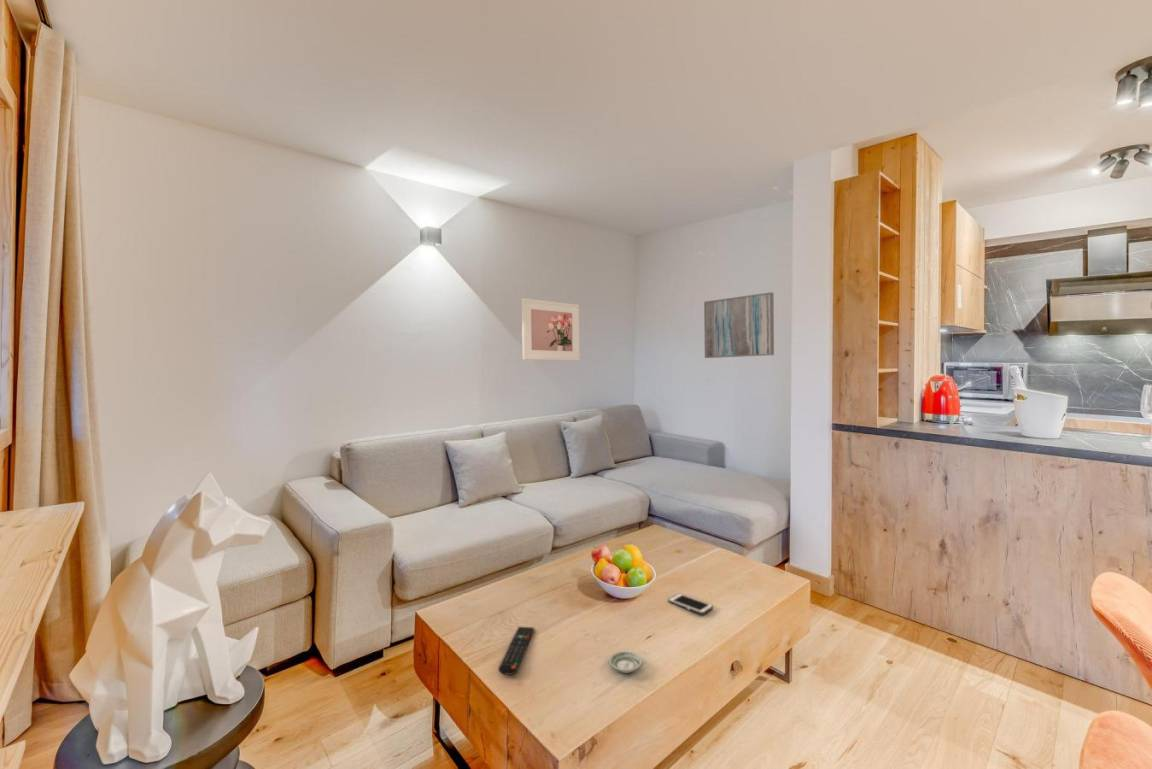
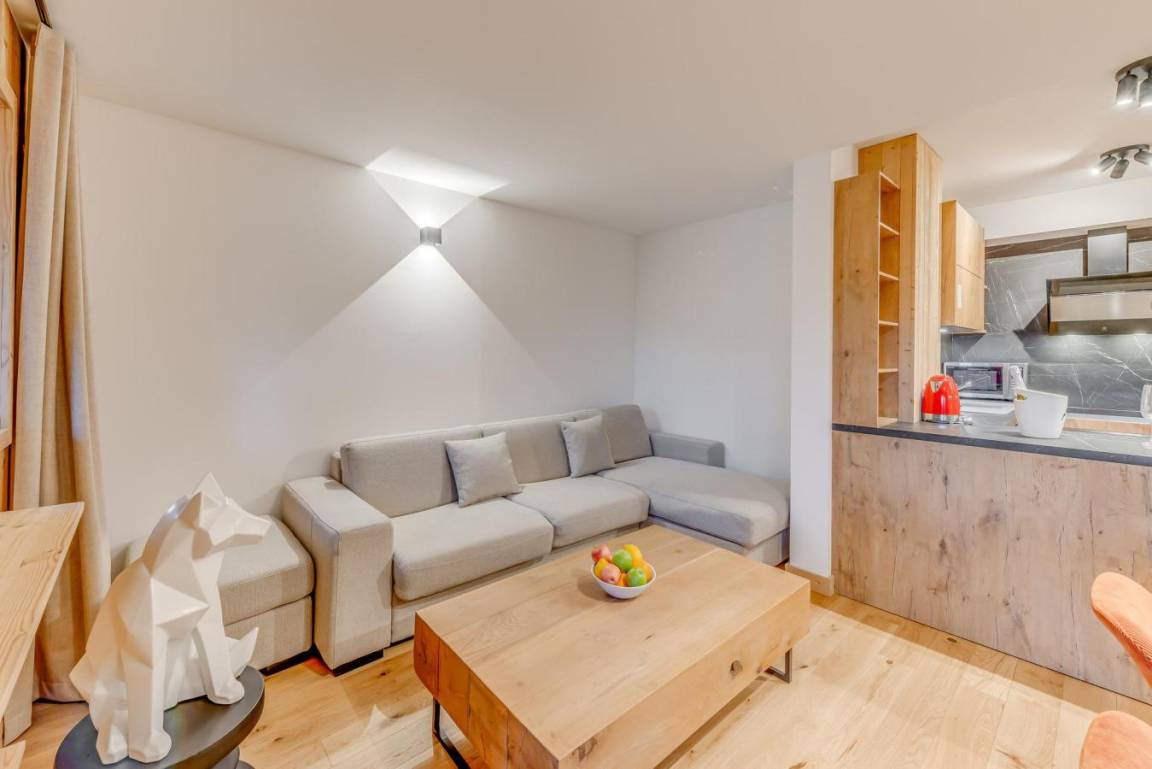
- saucer [608,650,643,674]
- remote control [497,626,535,676]
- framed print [521,297,581,362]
- wall art [703,291,775,359]
- cell phone [667,592,714,615]
